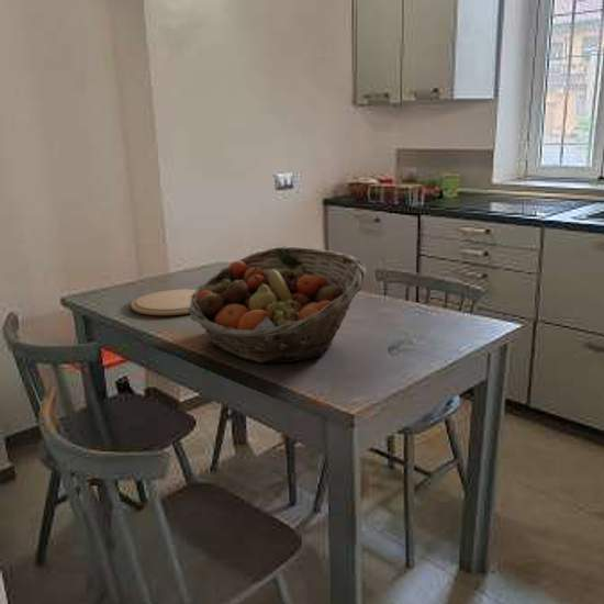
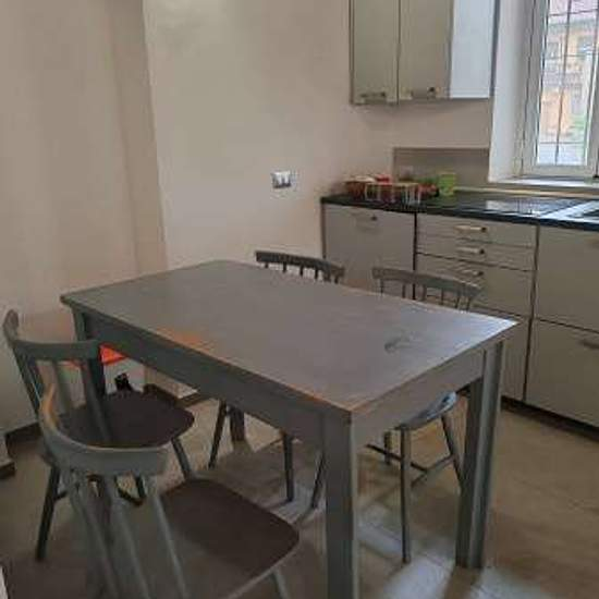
- fruit basket [188,246,368,365]
- plate [130,289,197,316]
